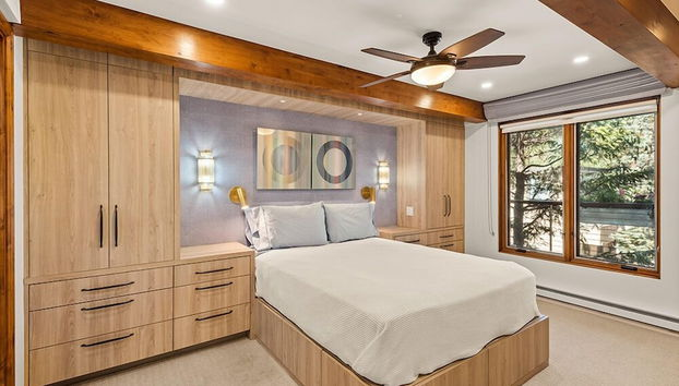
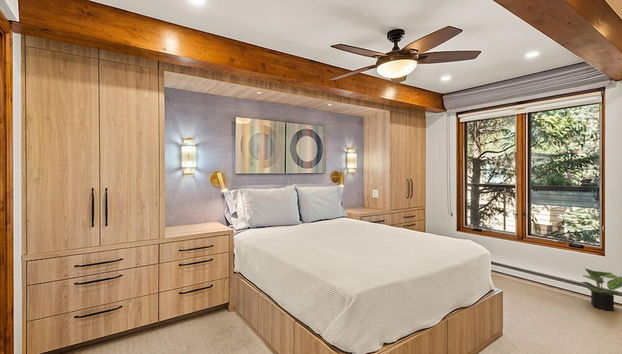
+ potted plant [580,267,622,311]
